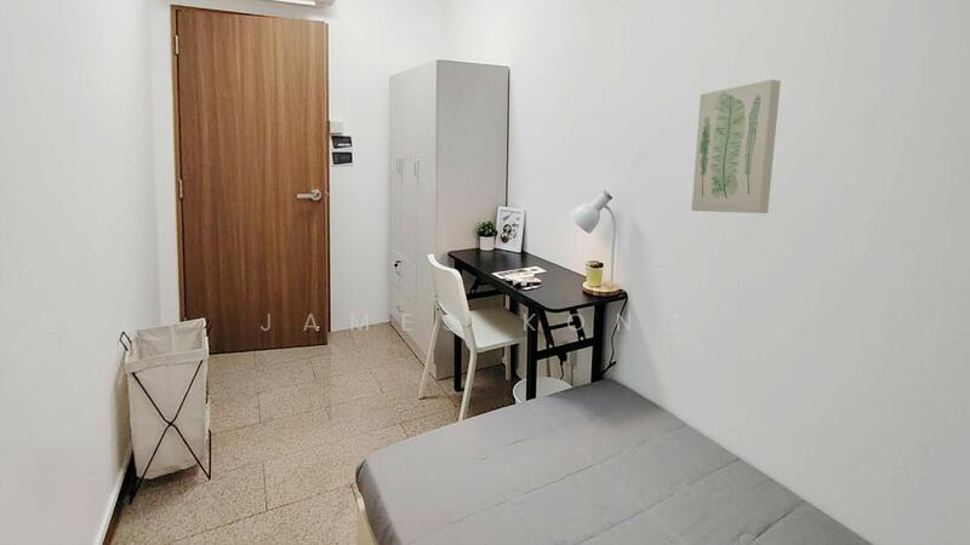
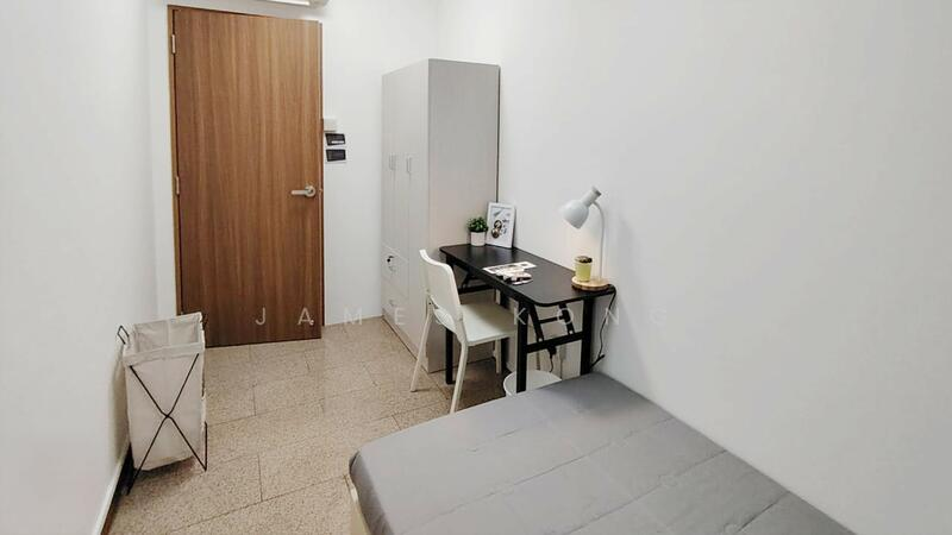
- wall art [690,79,782,214]
